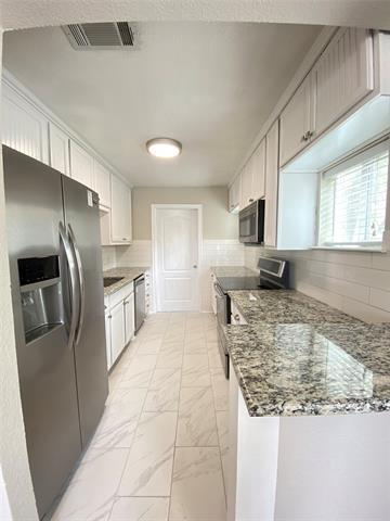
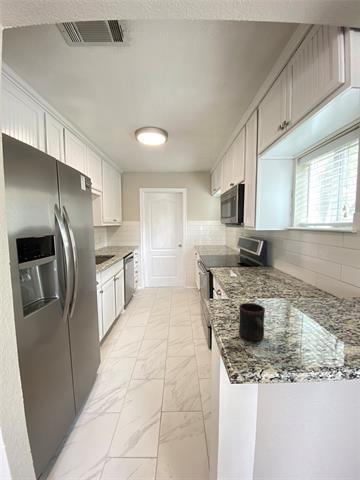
+ mug [238,302,266,342]
